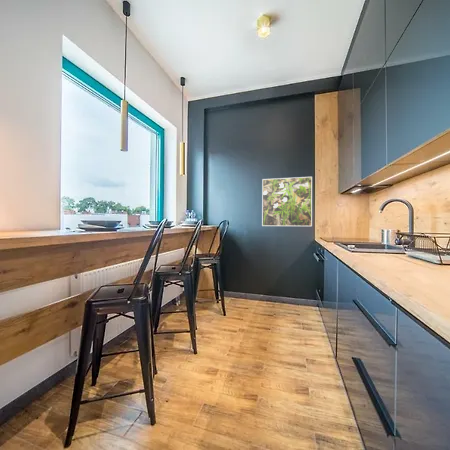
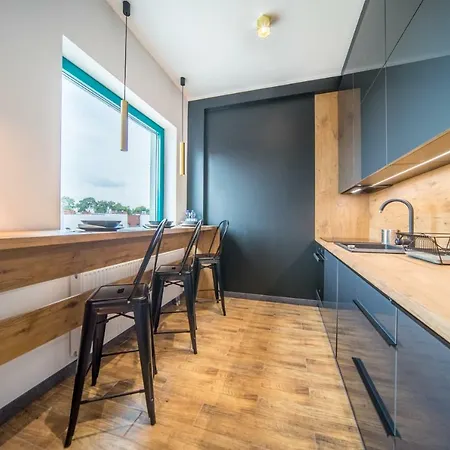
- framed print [261,176,313,227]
